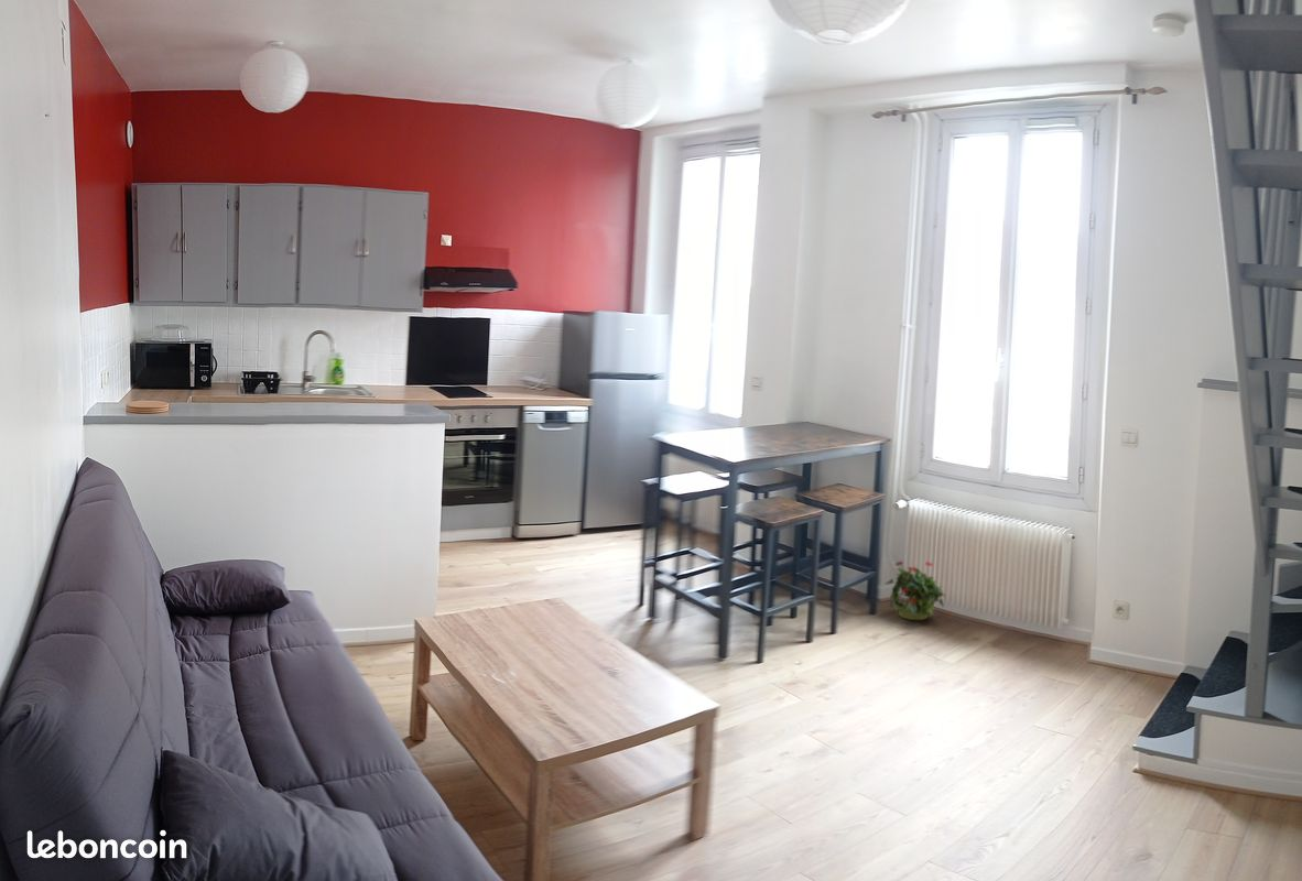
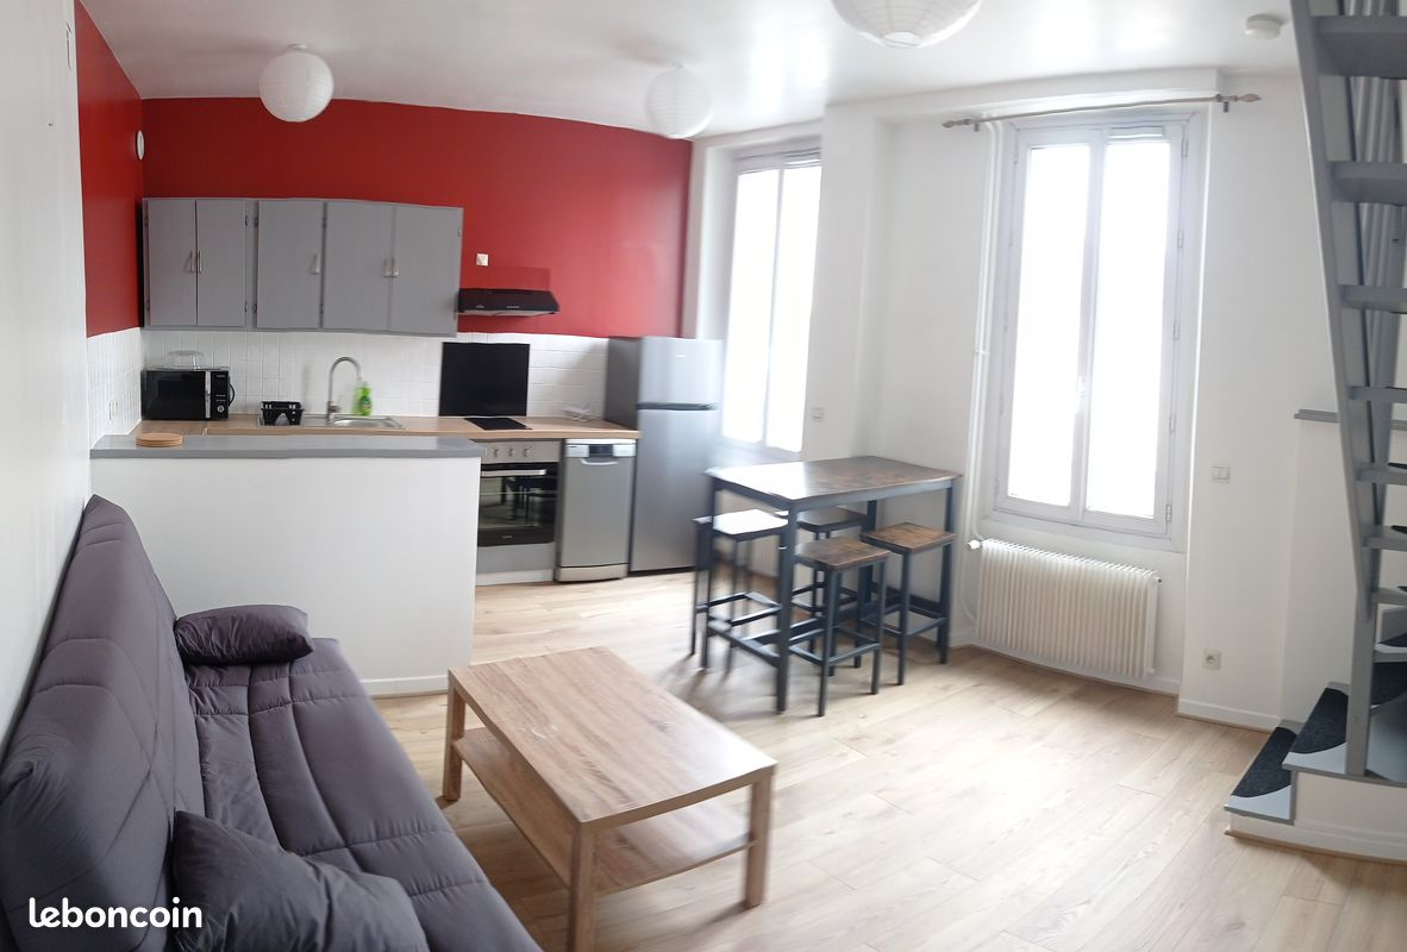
- potted plant [883,561,947,621]
